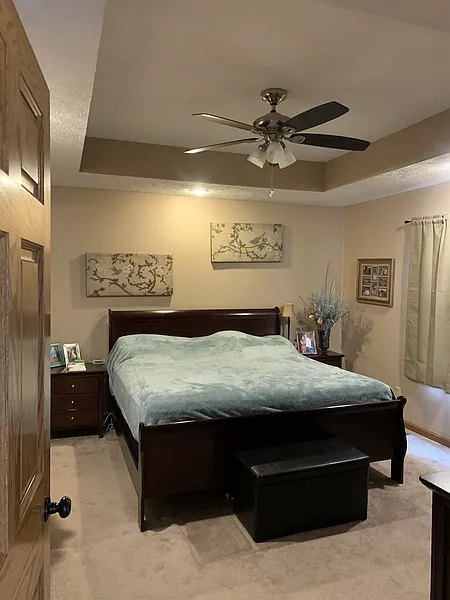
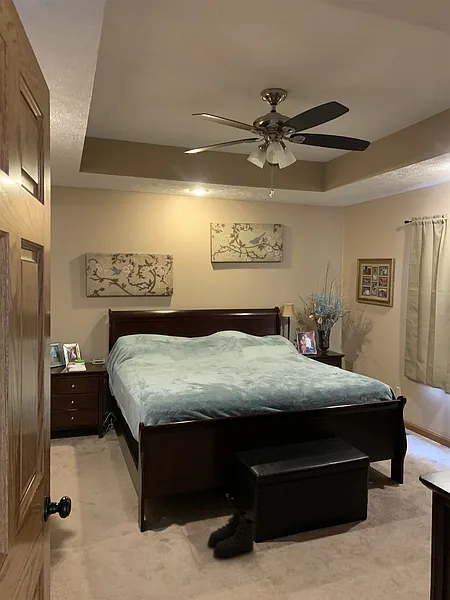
+ boots [207,508,257,558]
